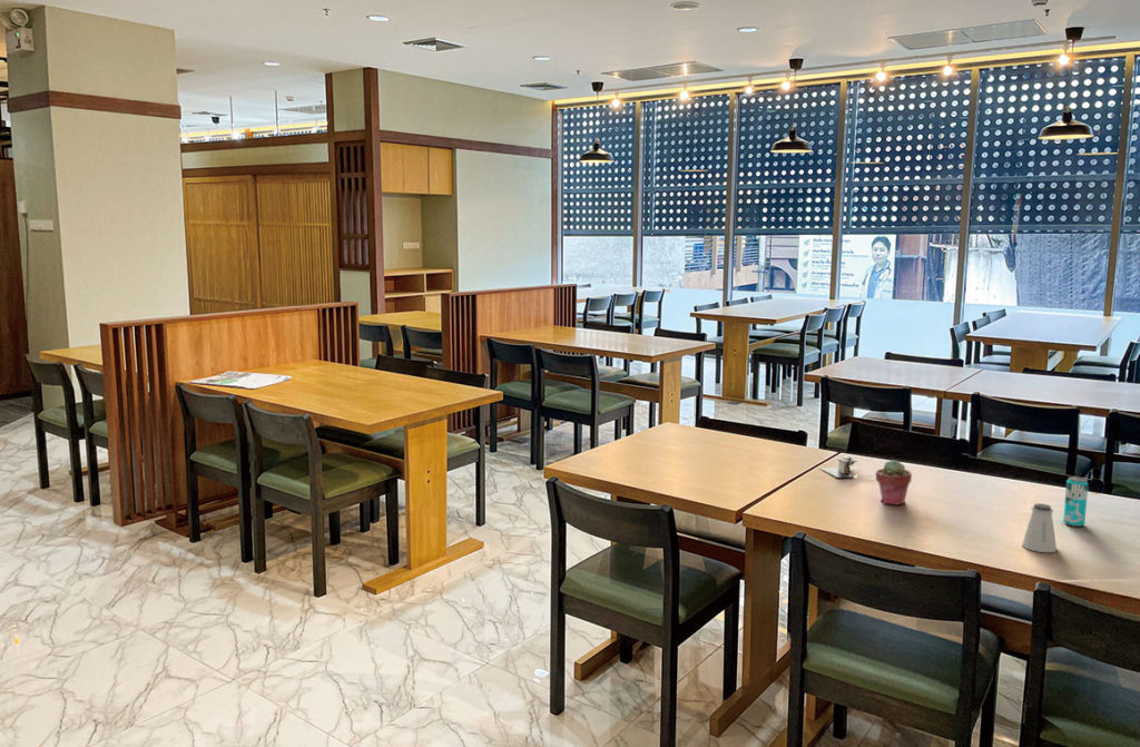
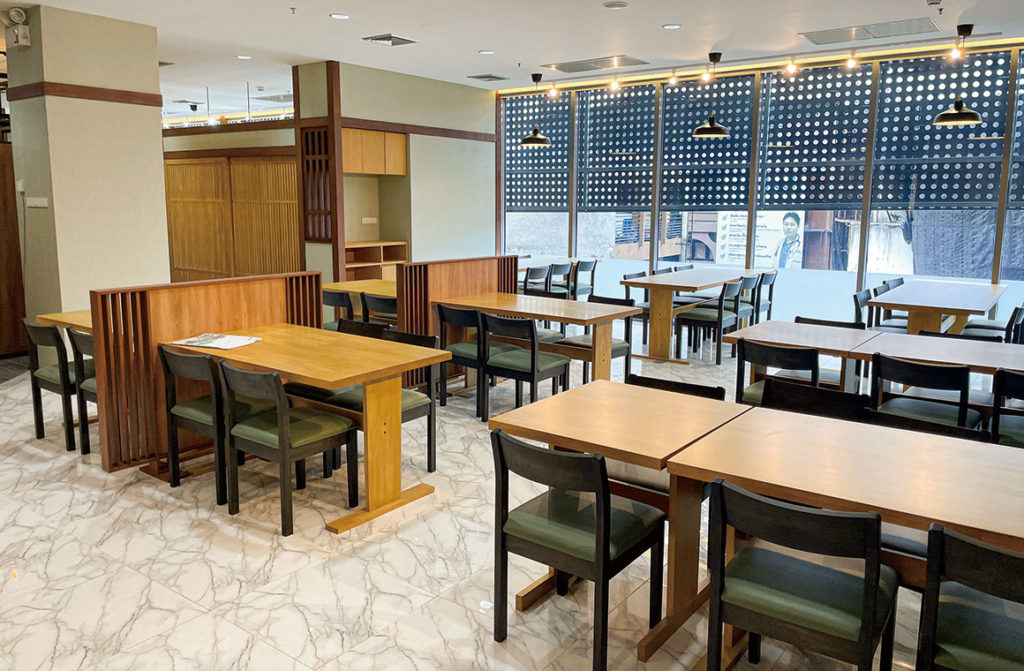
- saltshaker [1021,502,1058,553]
- beverage can [1062,475,1089,528]
- potted succulent [875,459,913,507]
- architectural model [818,455,873,479]
